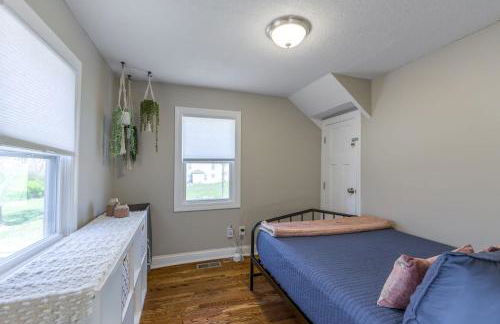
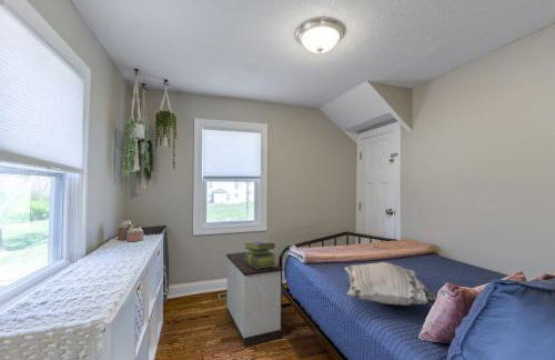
+ decorative pillow [343,261,438,307]
+ nightstand [225,251,283,347]
+ stack of books [243,240,278,269]
